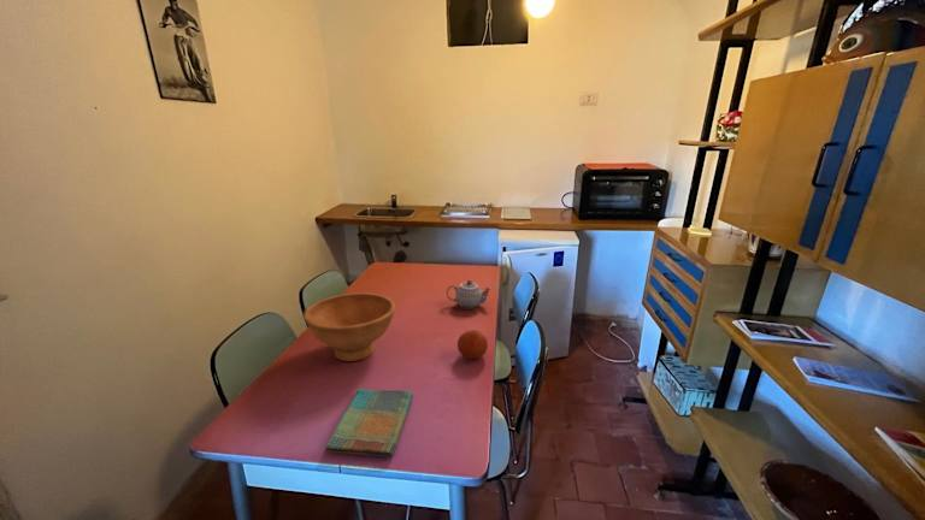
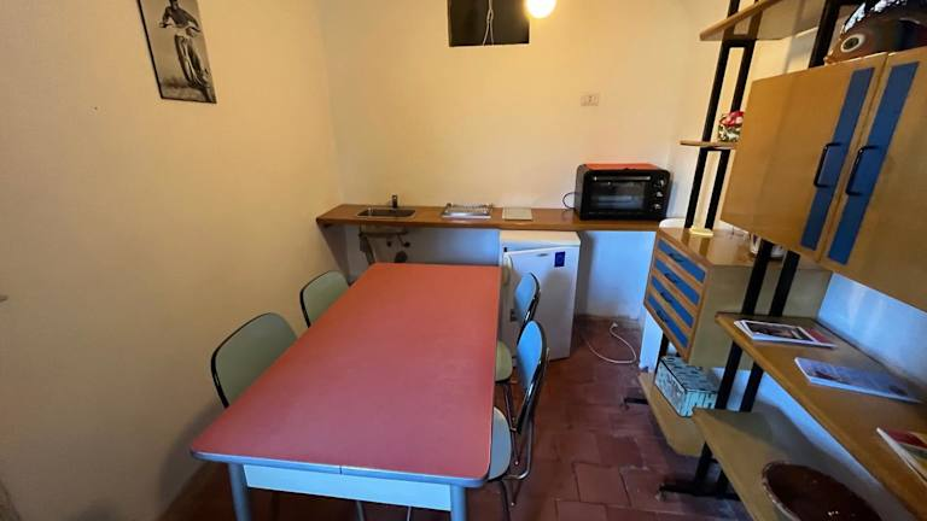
- bowl [302,291,396,362]
- fruit [456,329,489,360]
- teapot [446,279,494,311]
- dish towel [325,388,413,459]
